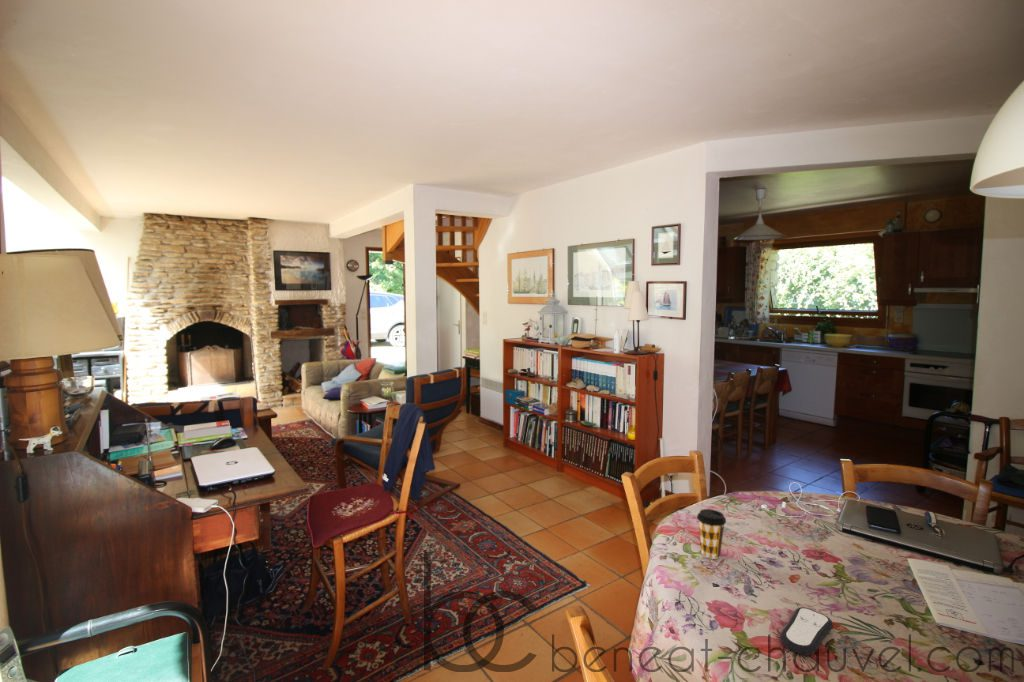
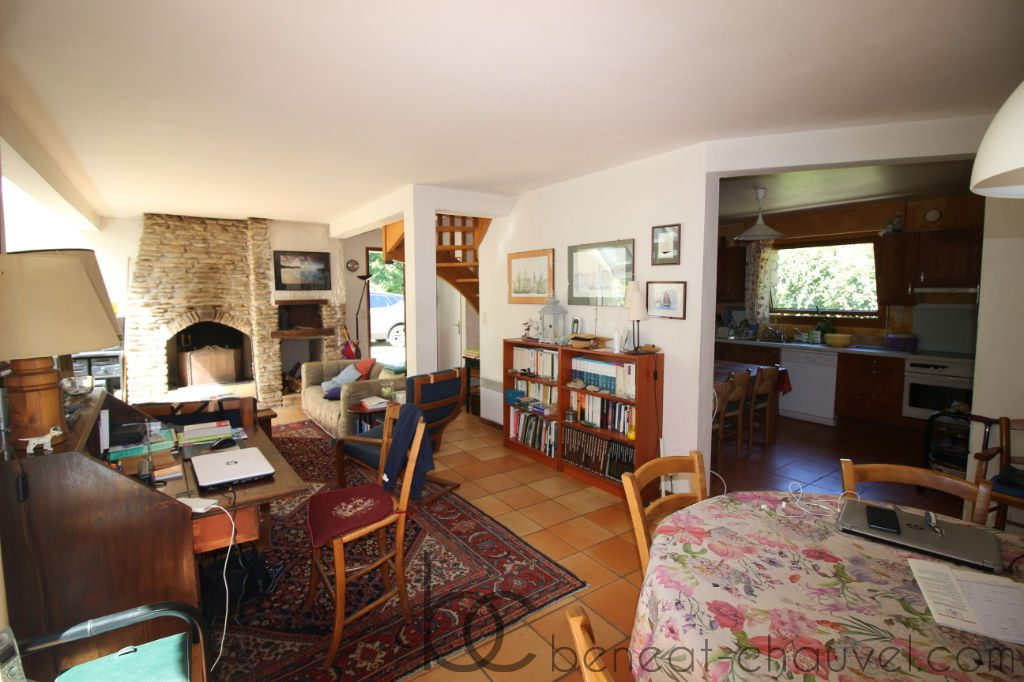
- coffee cup [696,508,727,560]
- remote control [779,606,834,656]
